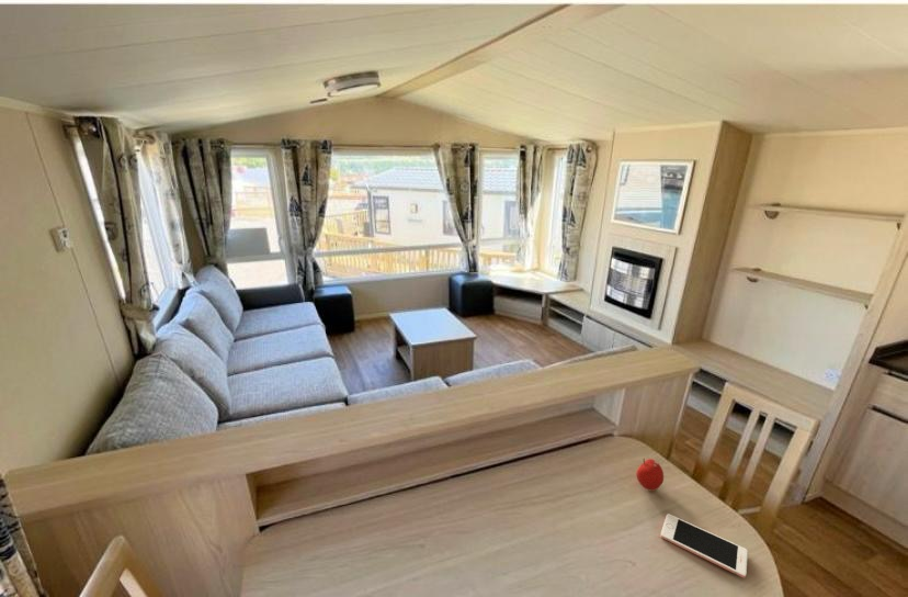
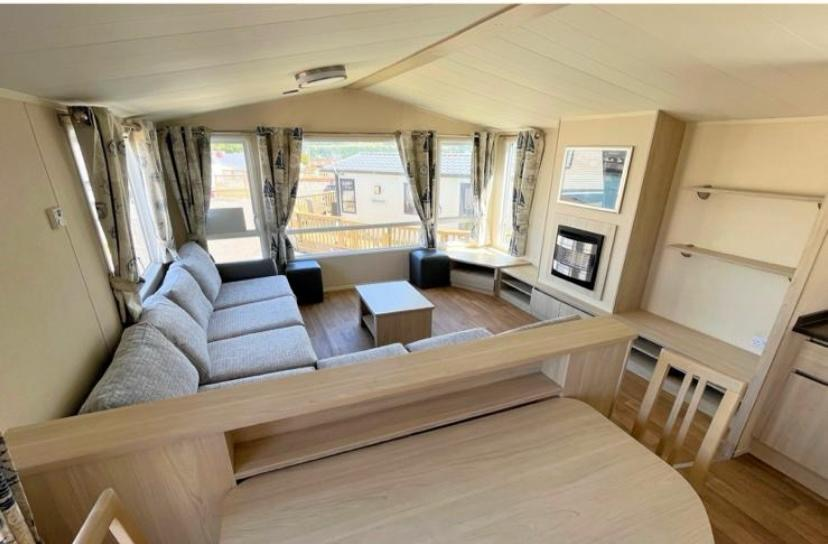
- cell phone [659,512,749,579]
- fruit [635,458,665,492]
